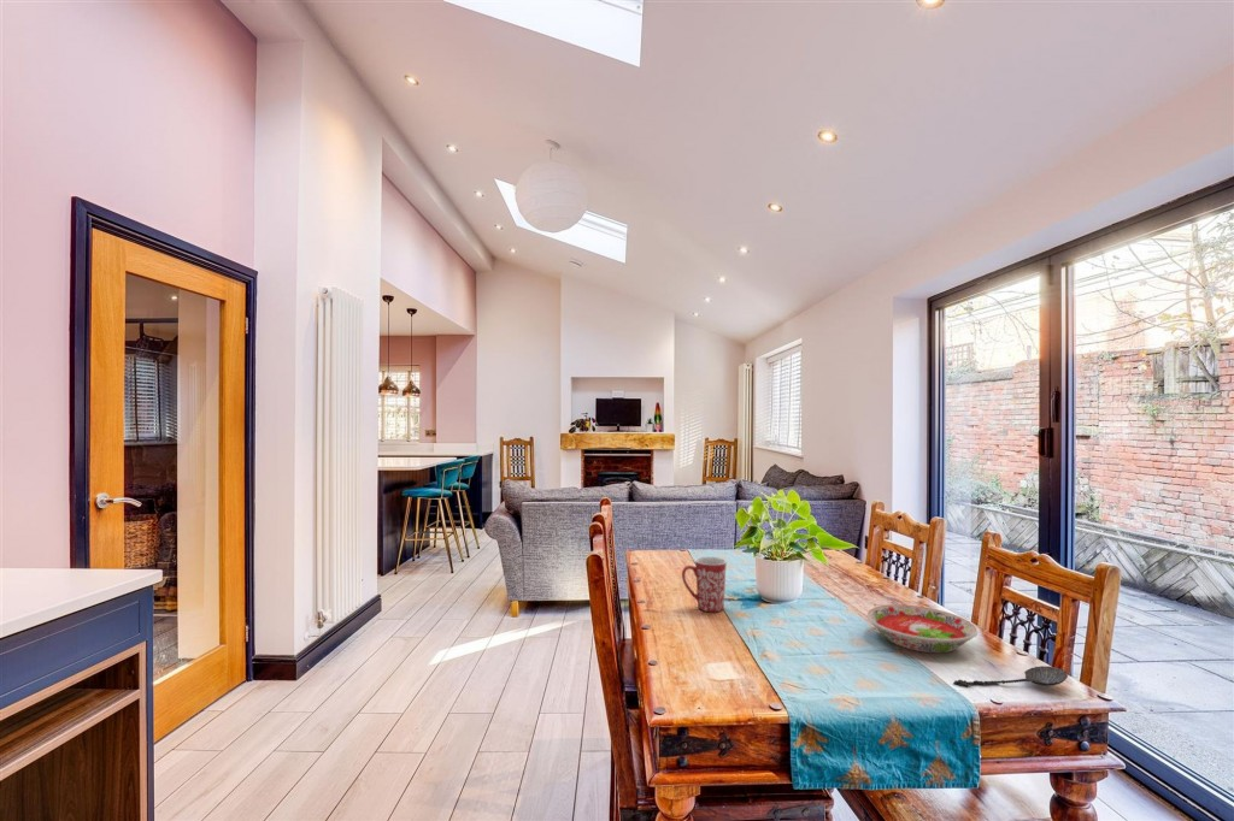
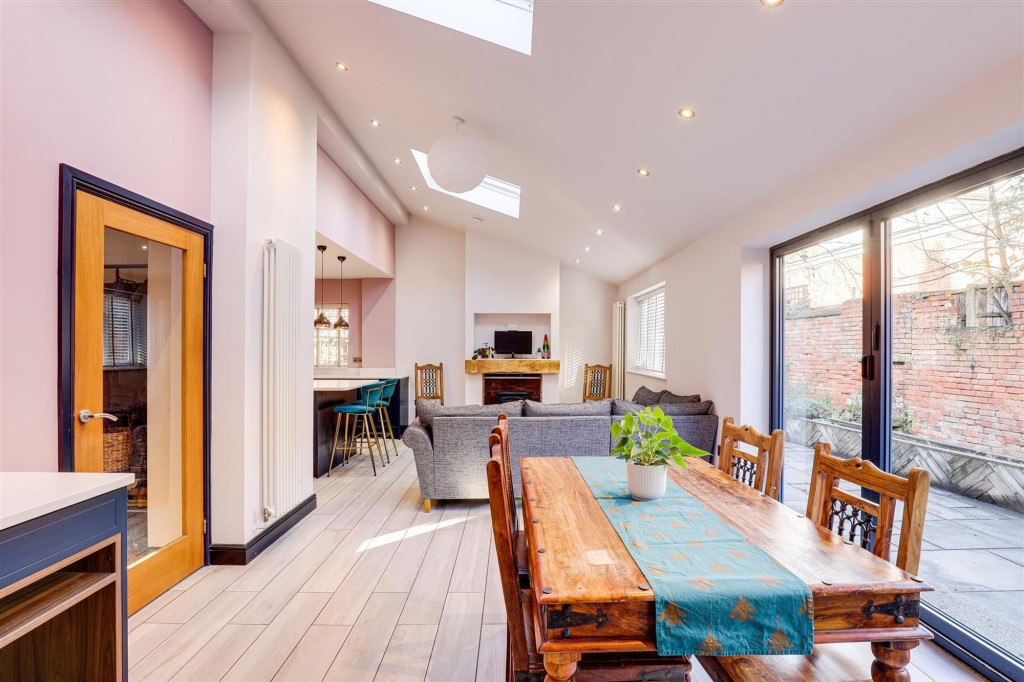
- spoon [952,665,1069,687]
- mug [681,556,728,613]
- bowl [865,603,980,654]
